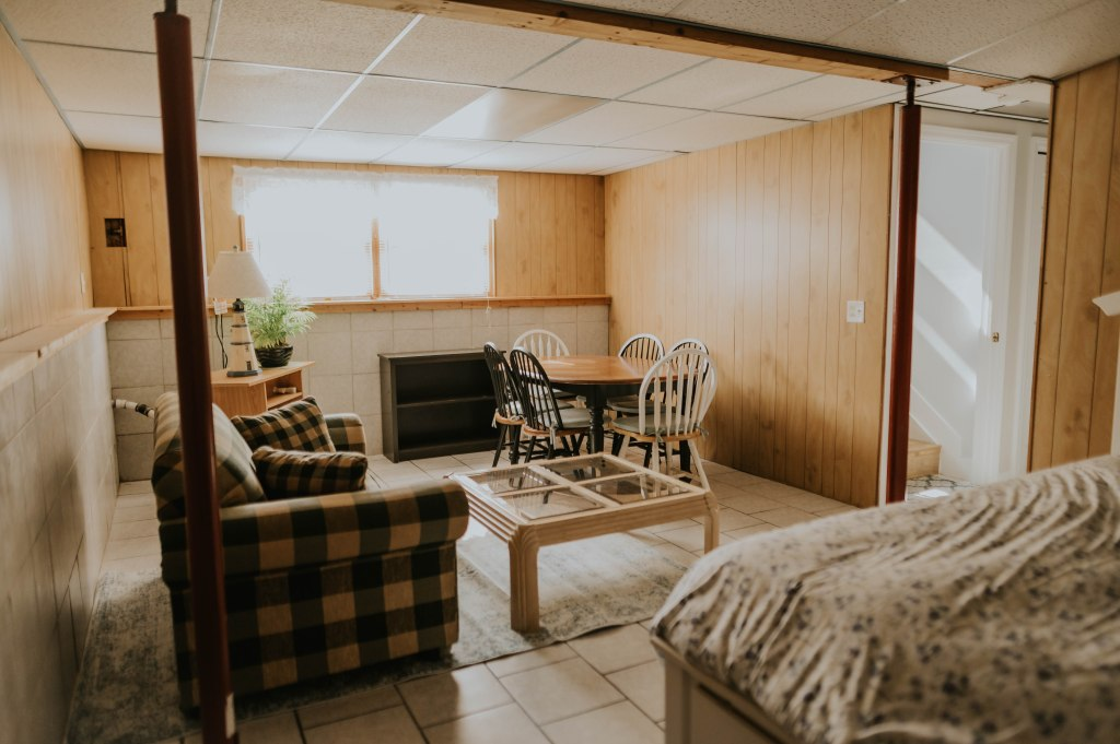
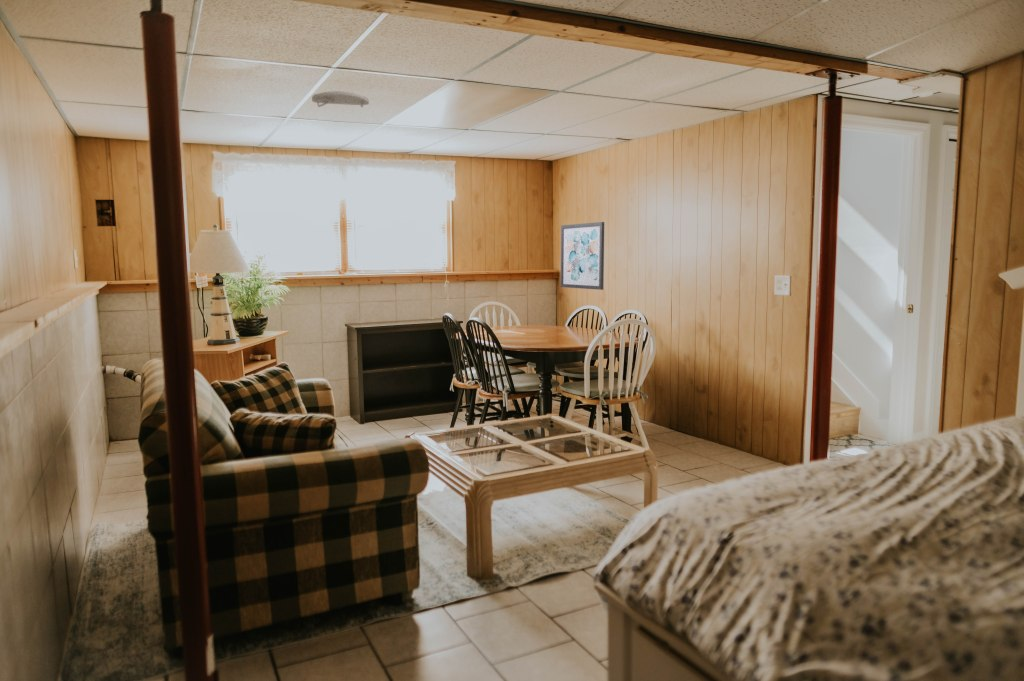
+ smoke detector [311,90,370,108]
+ wall art [560,221,605,291]
